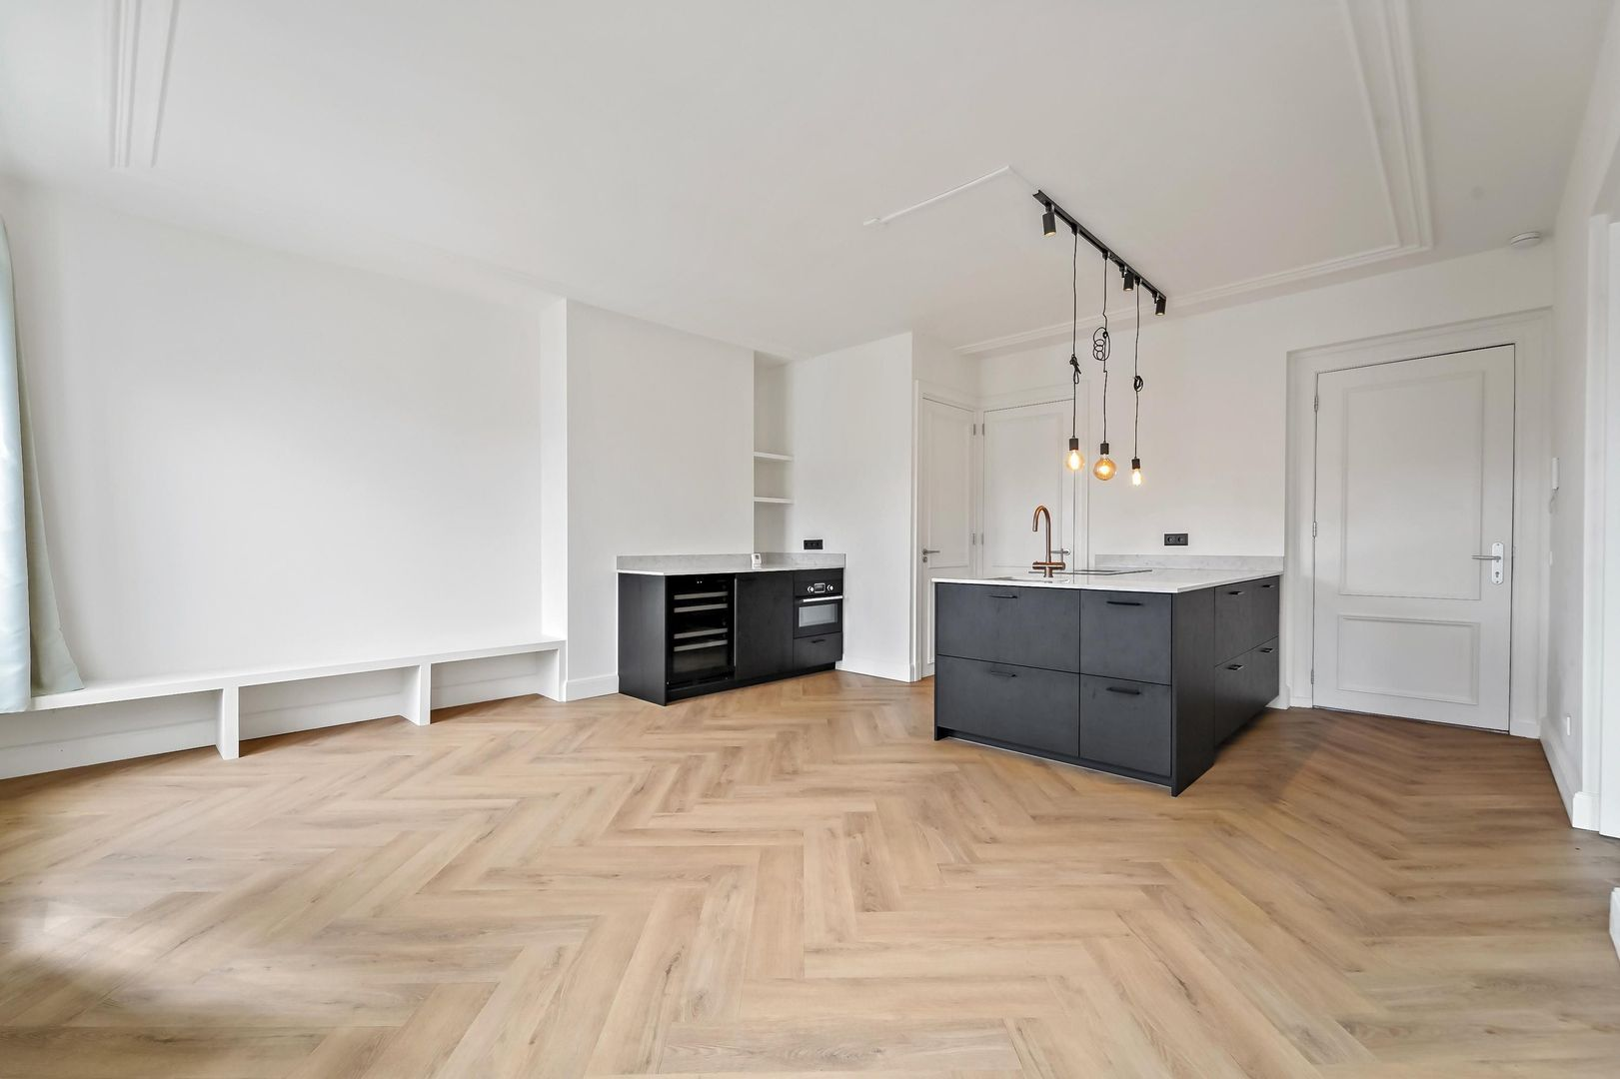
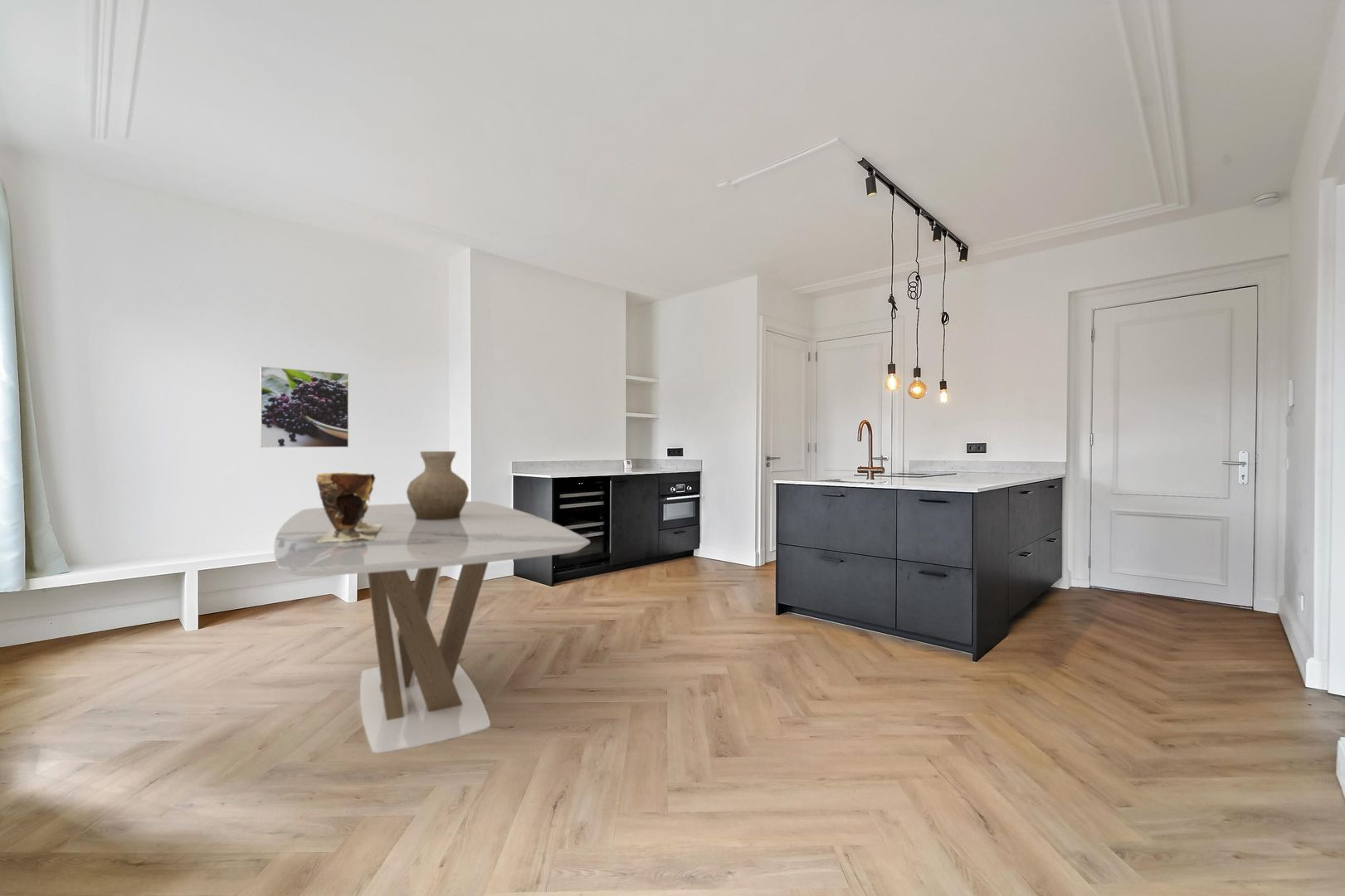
+ dining table [273,500,591,753]
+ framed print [259,366,349,448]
+ vase [406,450,470,520]
+ clay pot [315,471,382,543]
